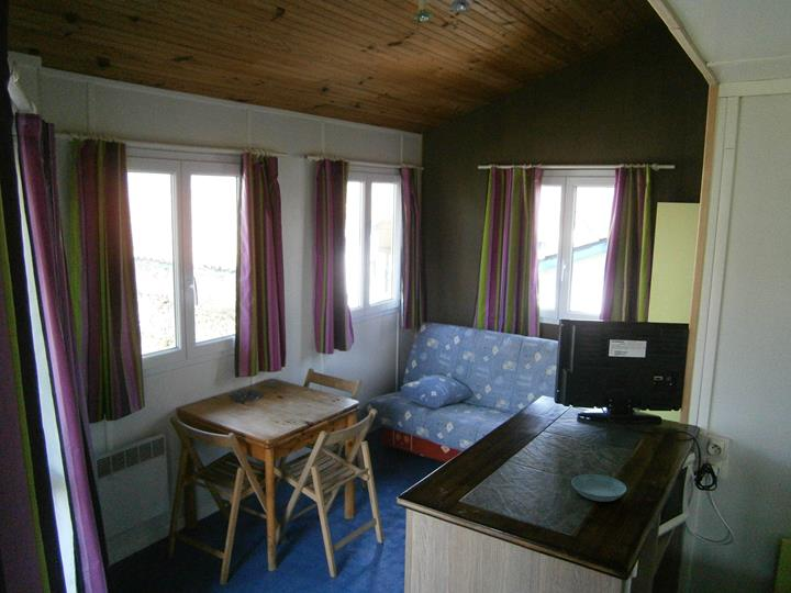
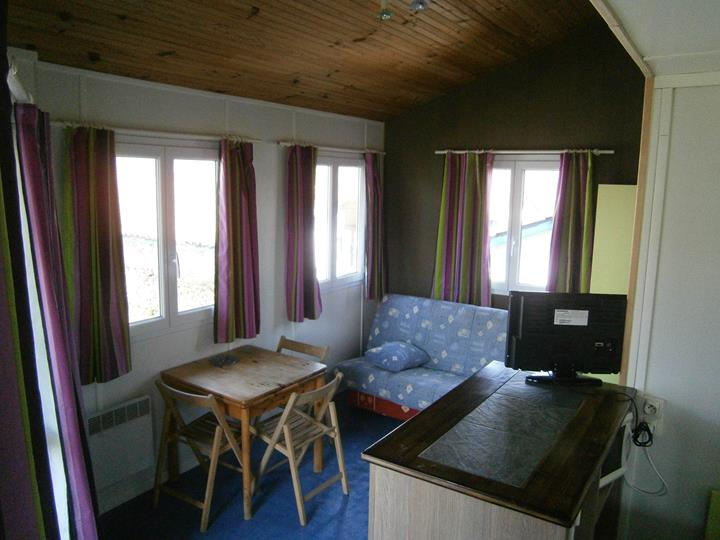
- saucer [570,473,627,503]
